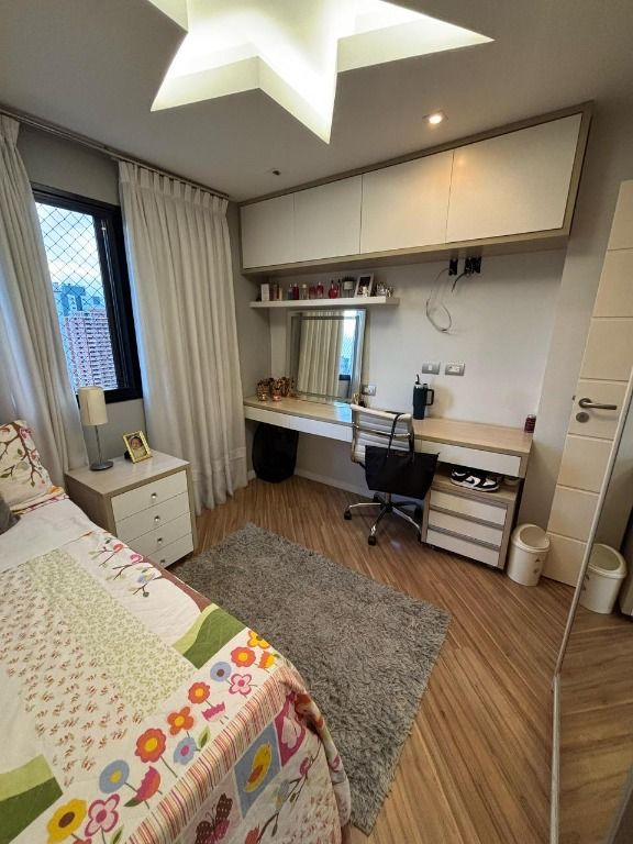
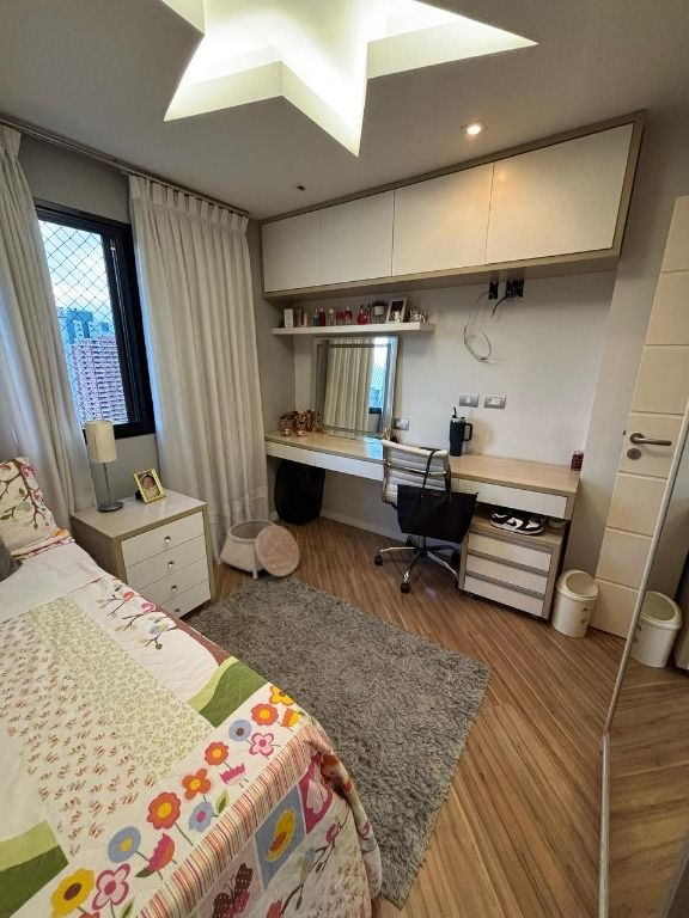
+ basket [217,519,300,580]
